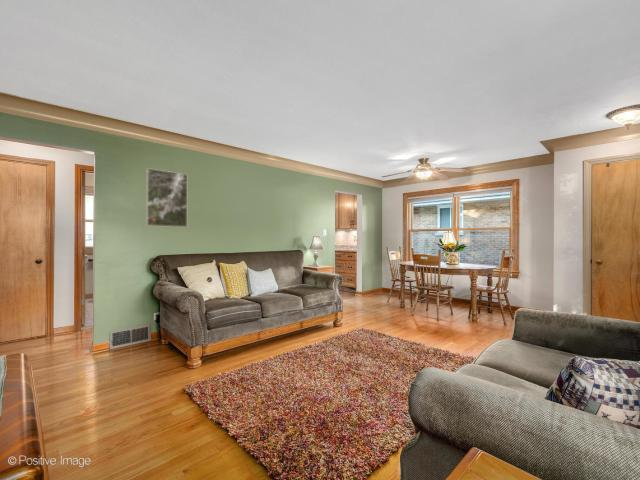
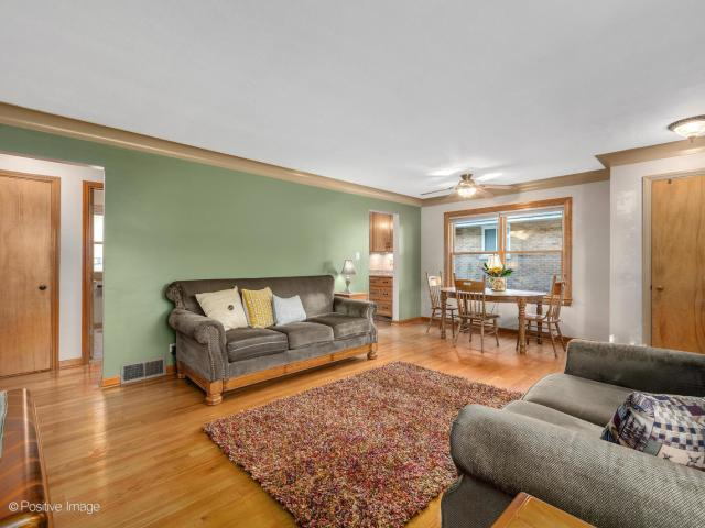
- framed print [145,167,188,228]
